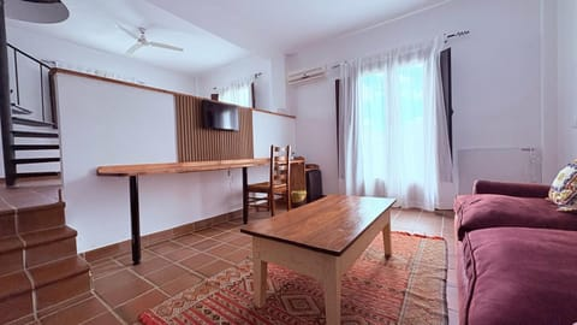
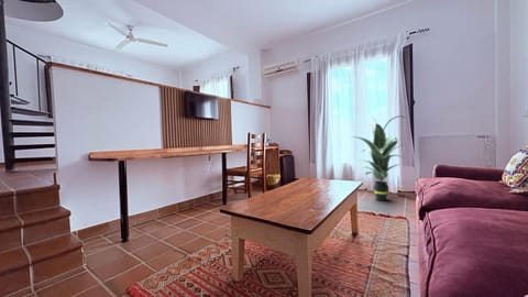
+ indoor plant [349,113,406,201]
